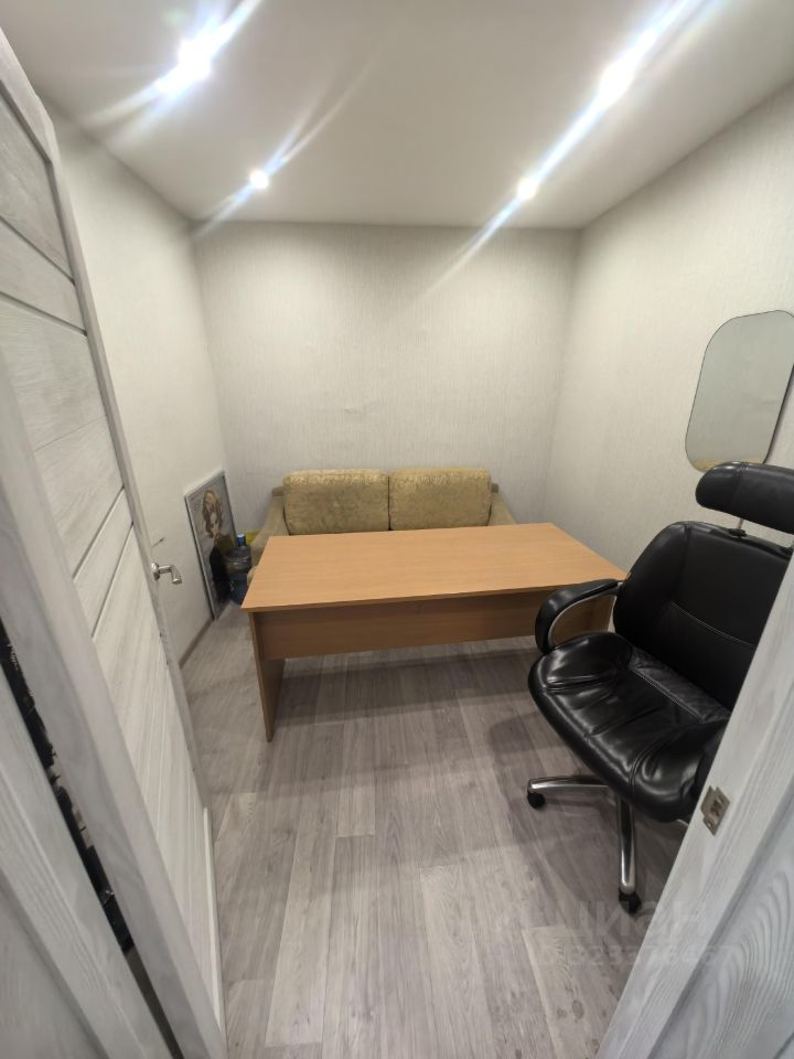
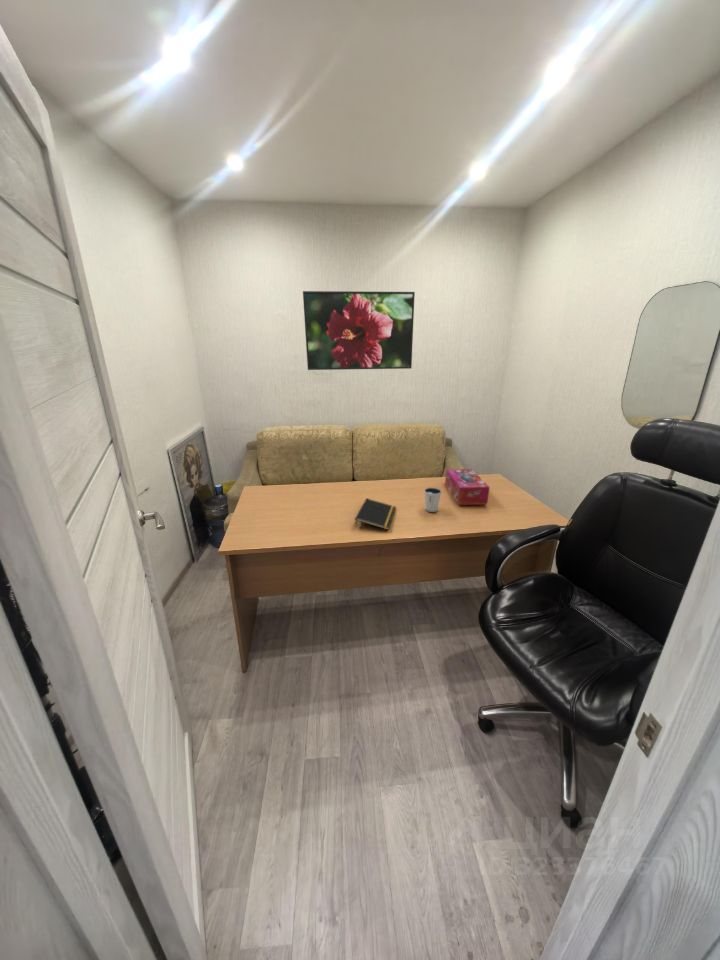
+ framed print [302,290,416,371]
+ dixie cup [423,487,443,513]
+ tissue box [444,468,491,506]
+ notepad [354,497,397,531]
